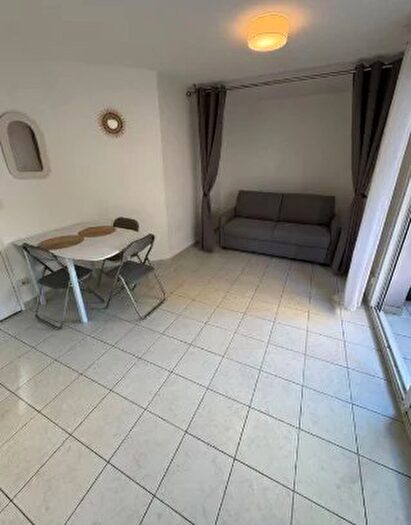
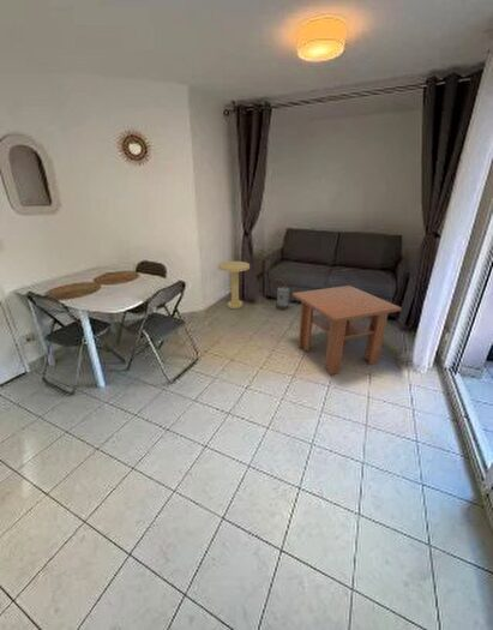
+ side table [217,260,251,310]
+ coffee table [291,284,403,376]
+ watering can [270,277,299,311]
